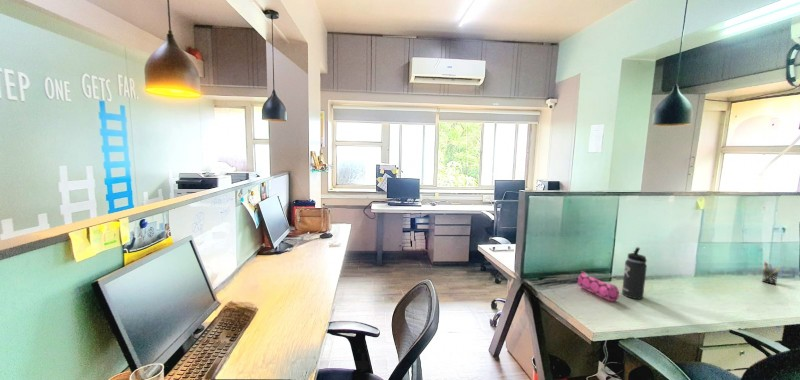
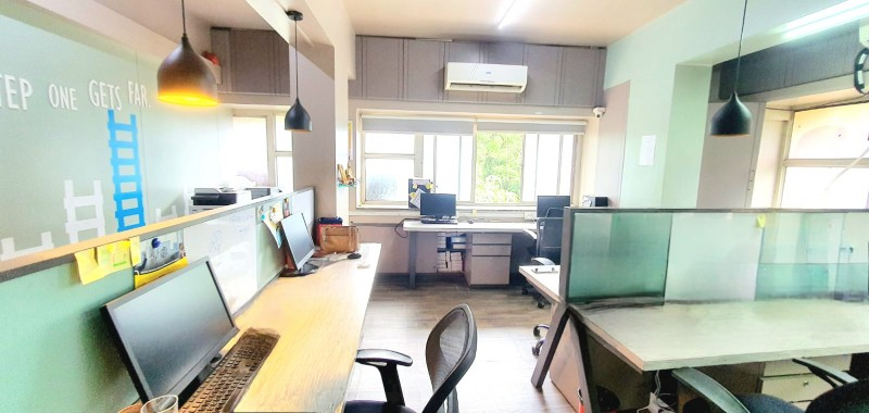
- thermos bottle [621,246,648,300]
- pencil case [575,270,620,303]
- pen holder [761,261,782,285]
